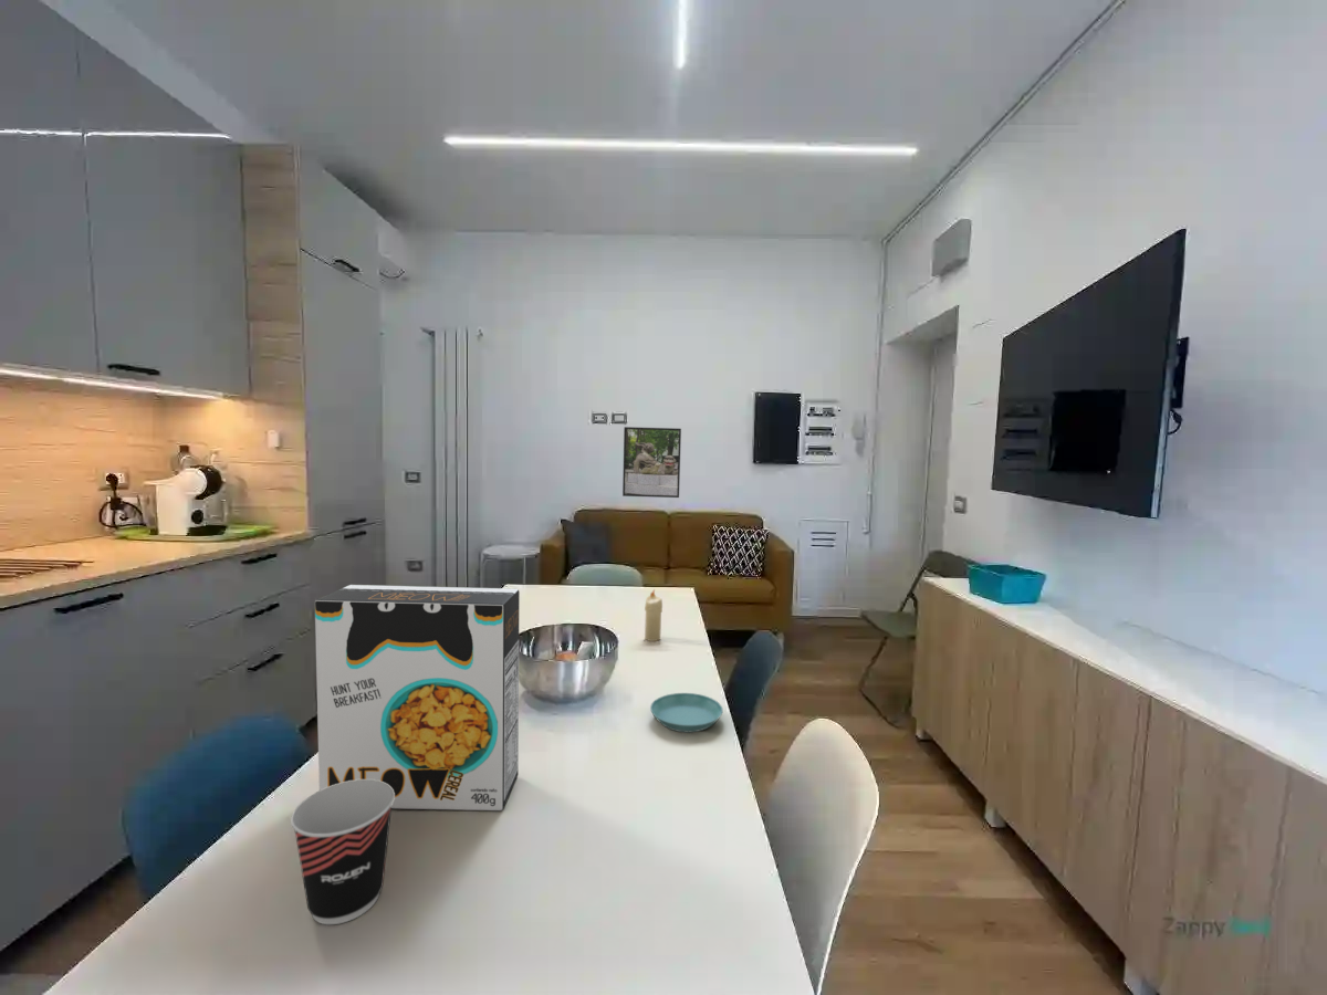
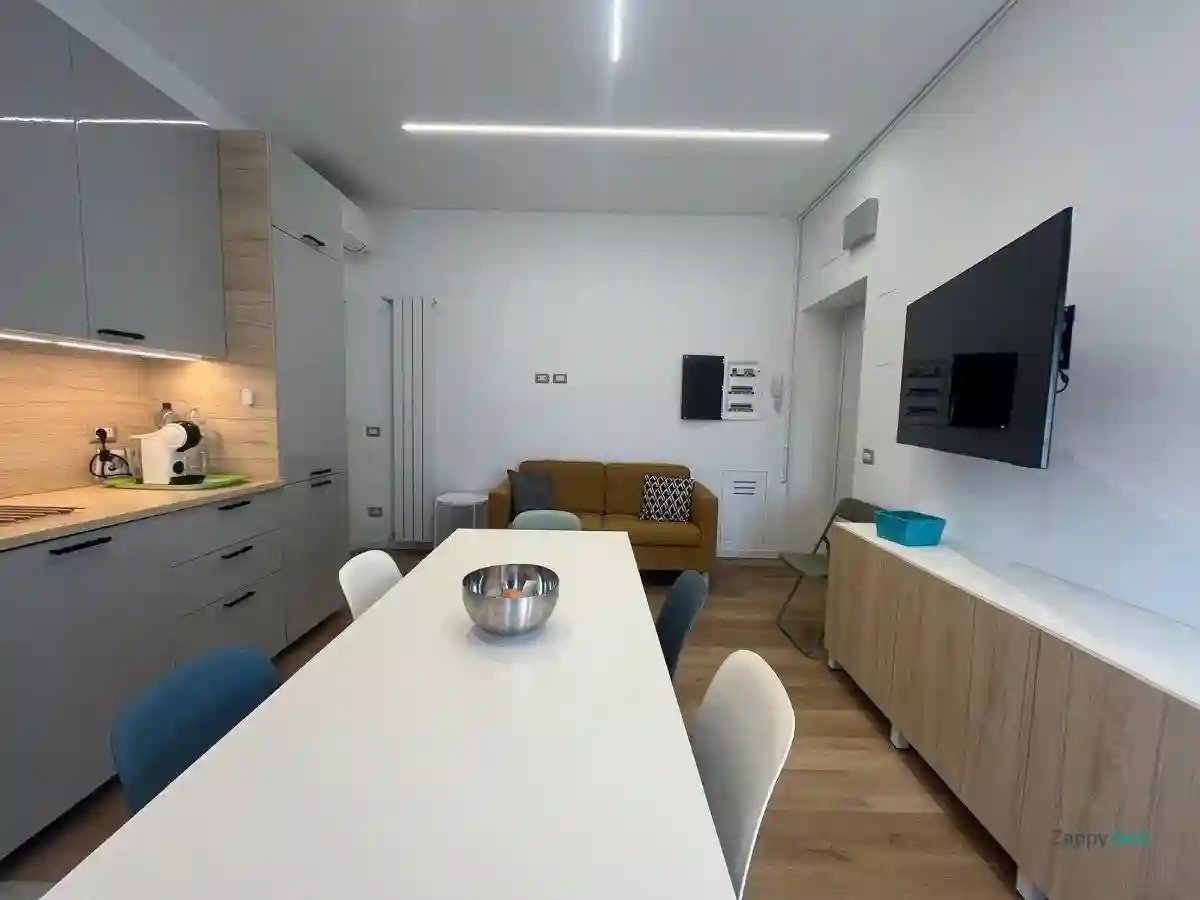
- saucer [649,692,724,733]
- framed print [621,426,682,499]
- cup [290,779,395,925]
- candle [644,588,663,642]
- cereal box [314,584,521,811]
